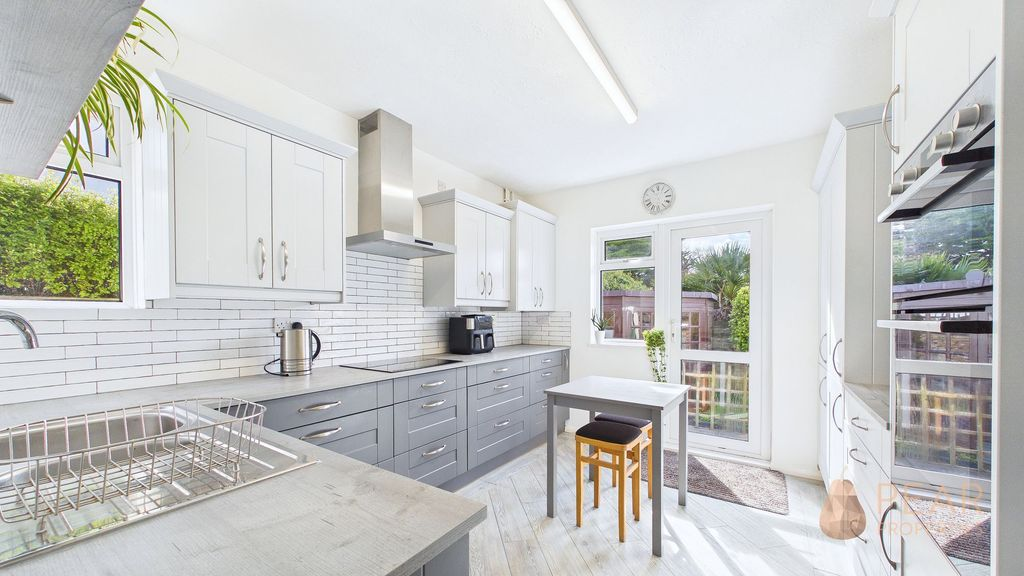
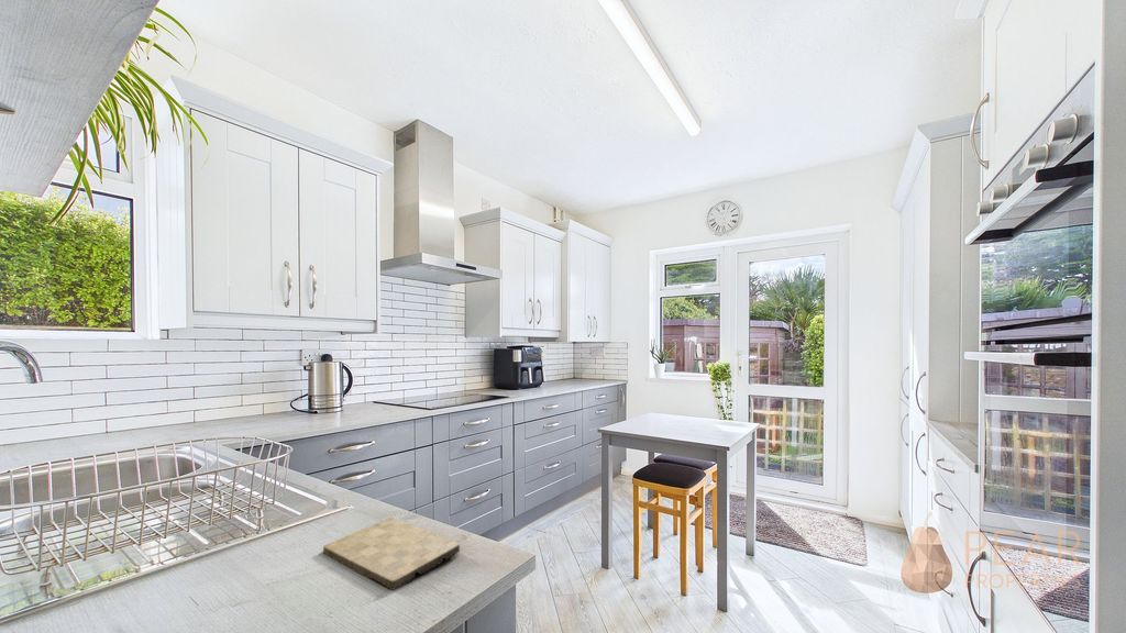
+ cutting board [322,517,461,591]
